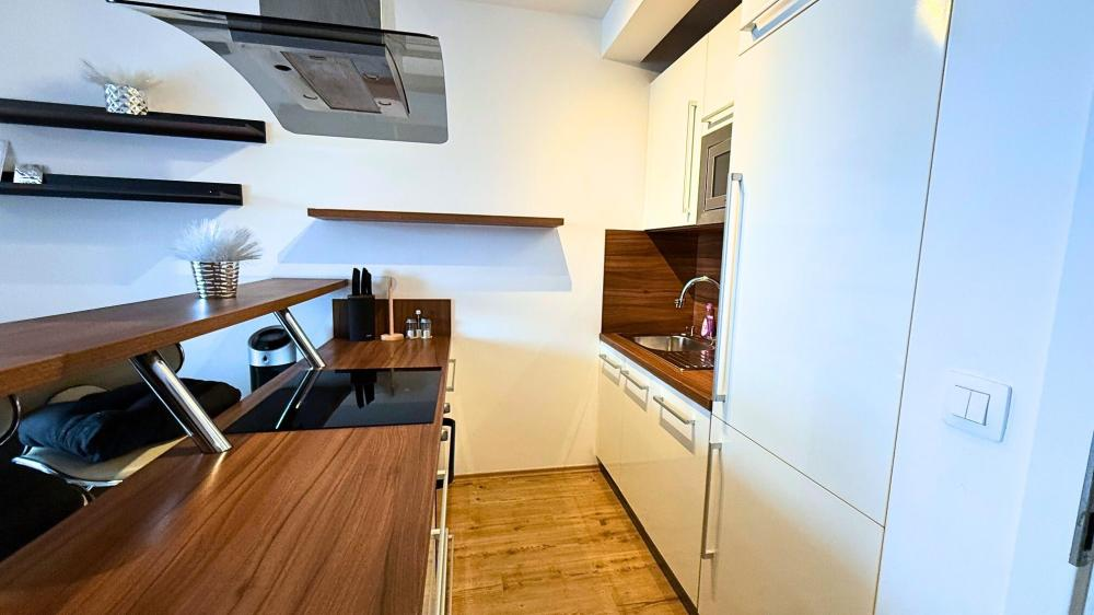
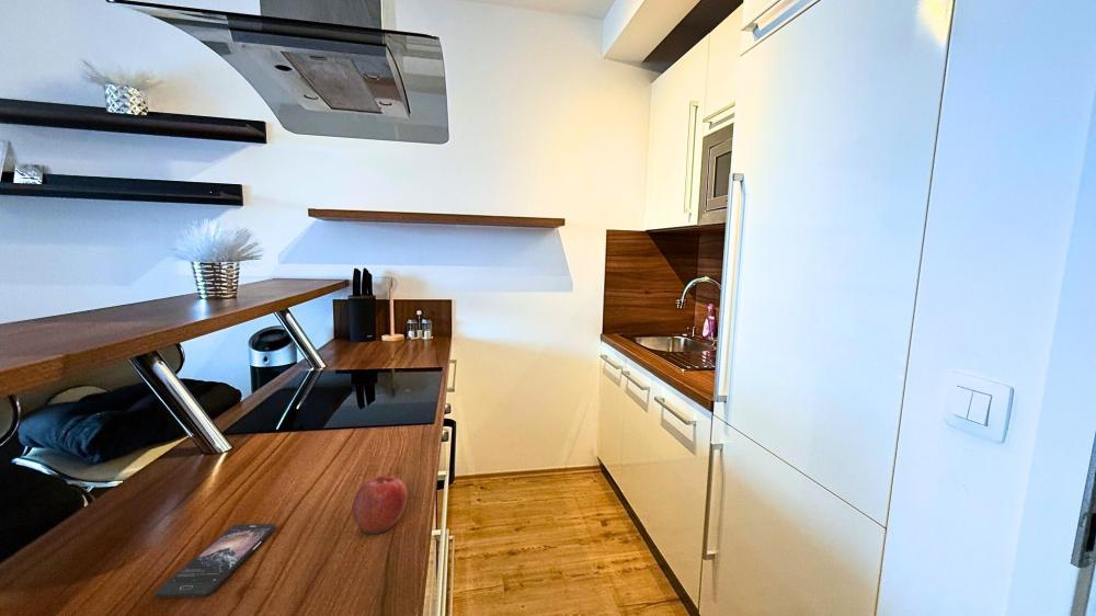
+ apple [351,475,409,536]
+ smartphone [155,523,277,598]
